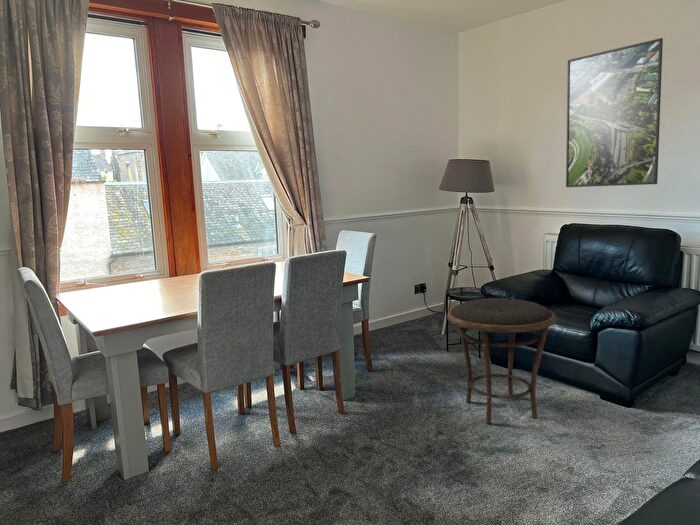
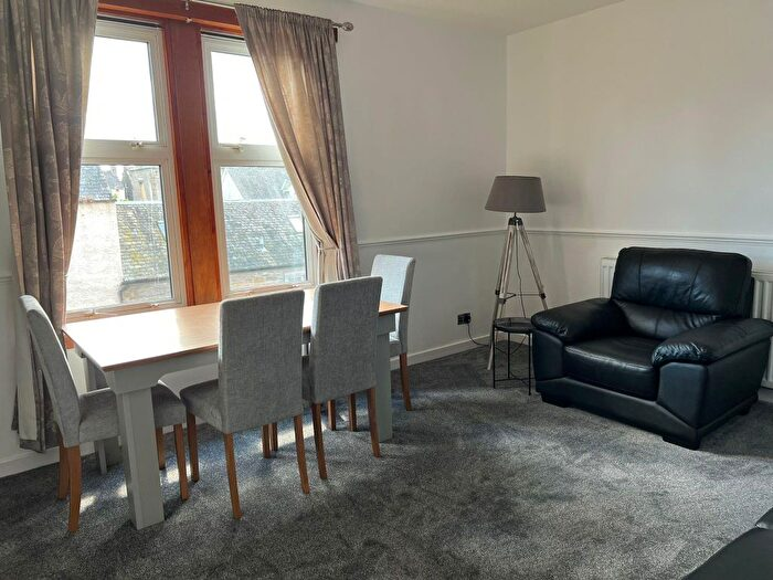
- side table [446,297,557,425]
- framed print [565,37,664,188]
